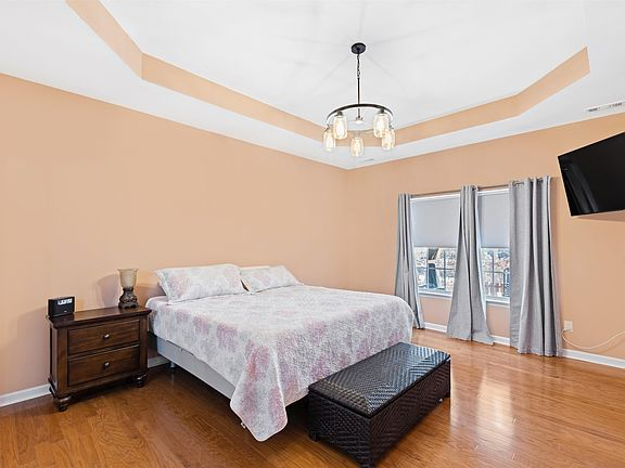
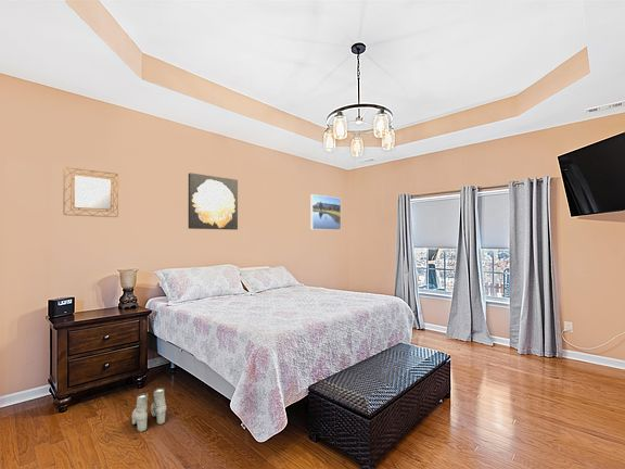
+ wall art [188,172,239,231]
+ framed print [310,193,342,231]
+ boots [131,386,167,433]
+ home mirror [62,166,119,218]
